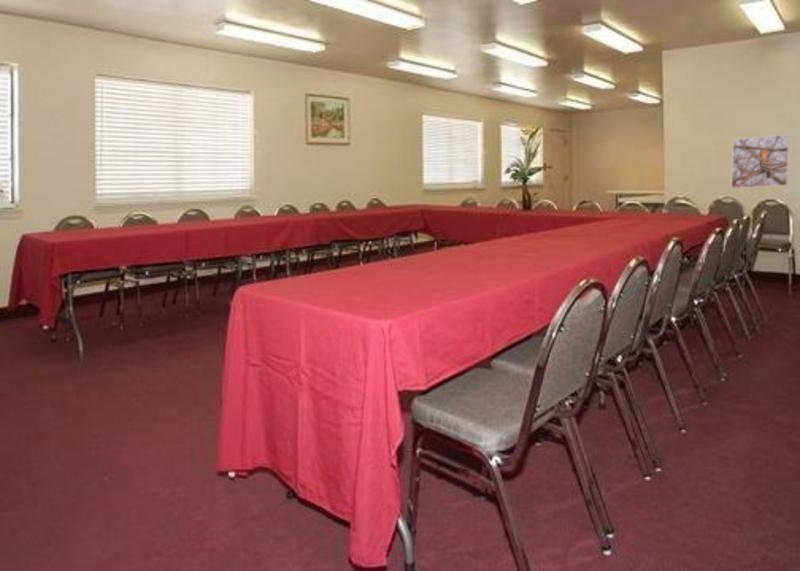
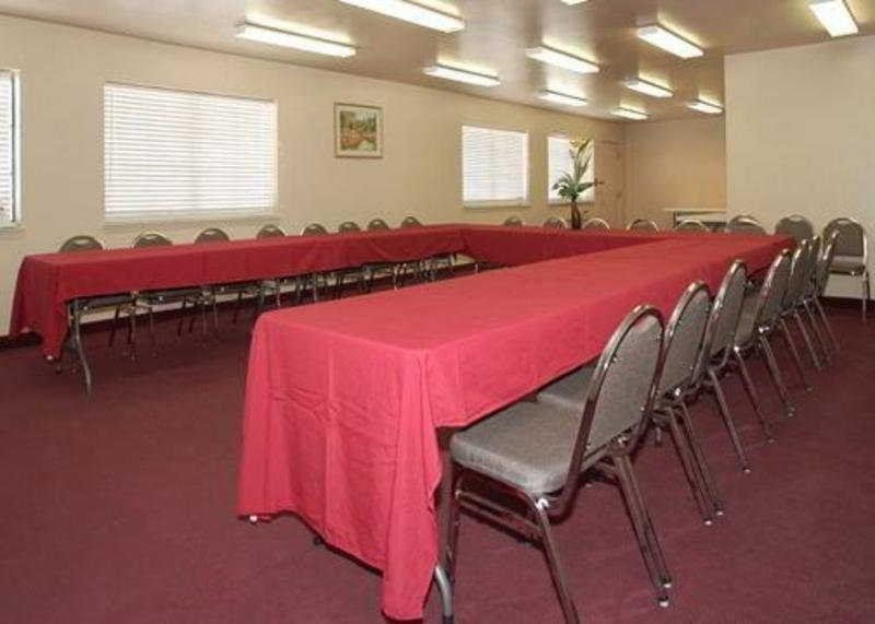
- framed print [731,133,790,189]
